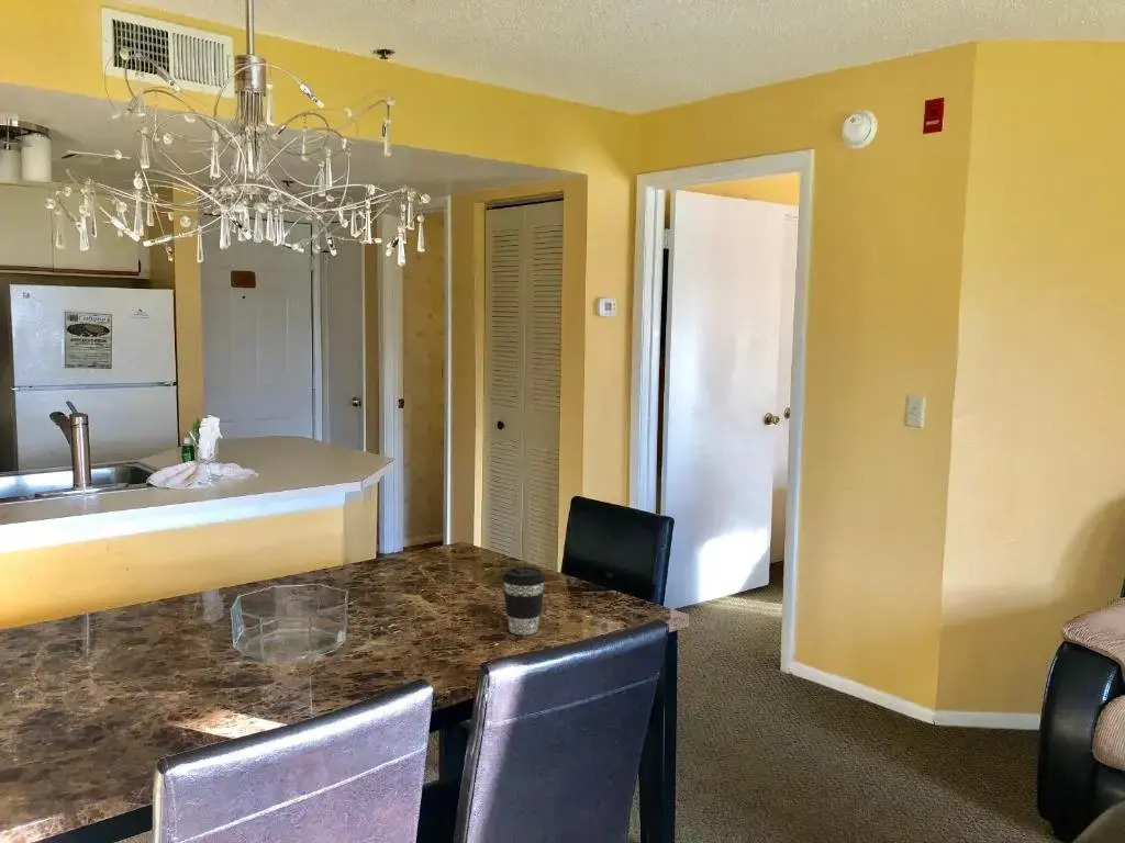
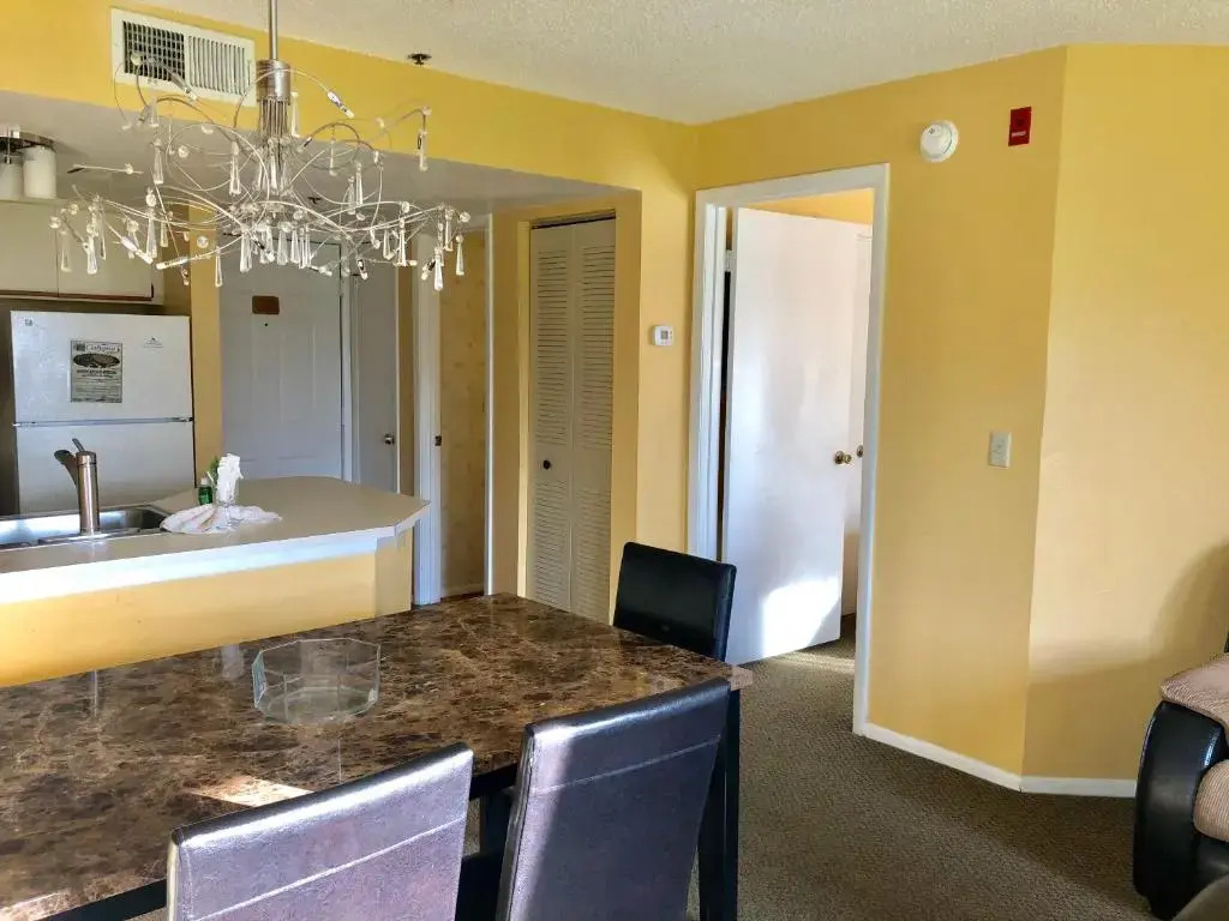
- coffee cup [502,566,547,636]
